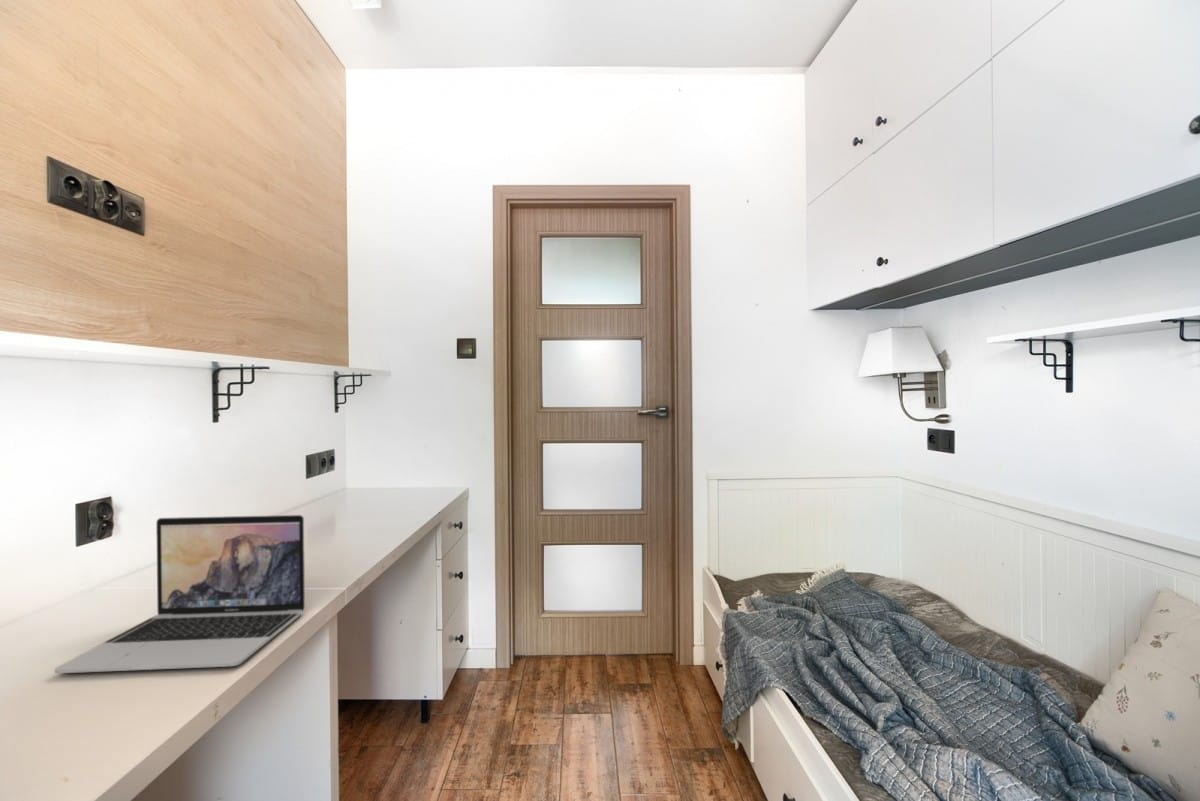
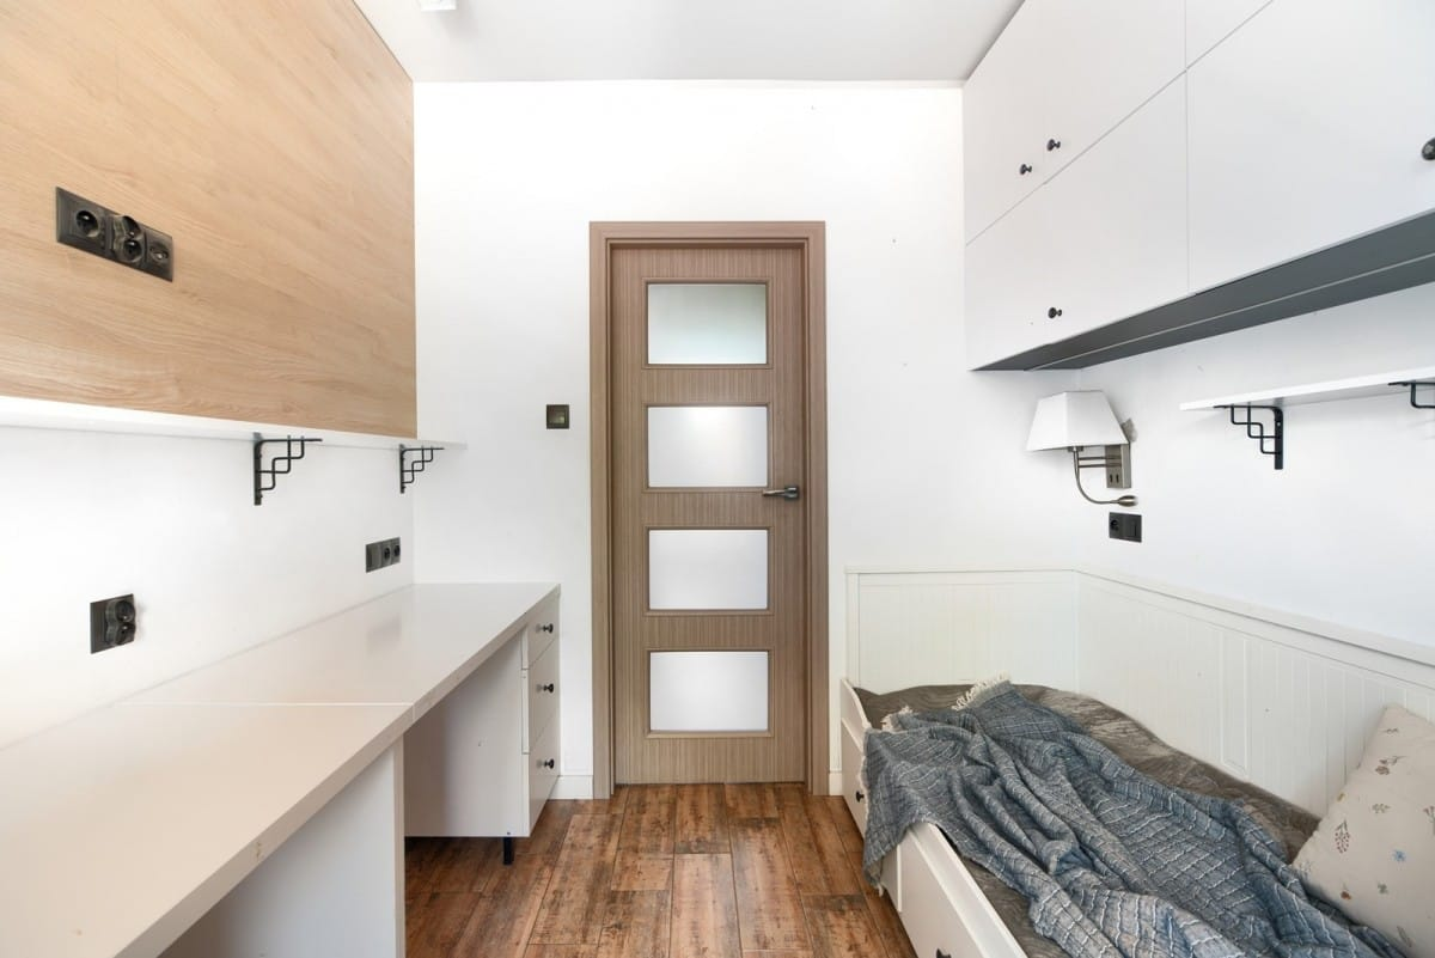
- laptop [53,514,306,674]
